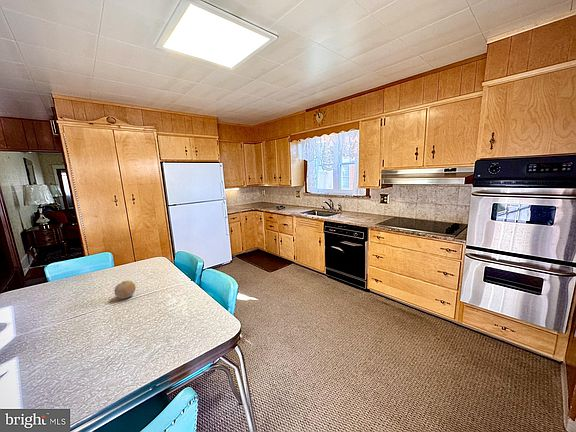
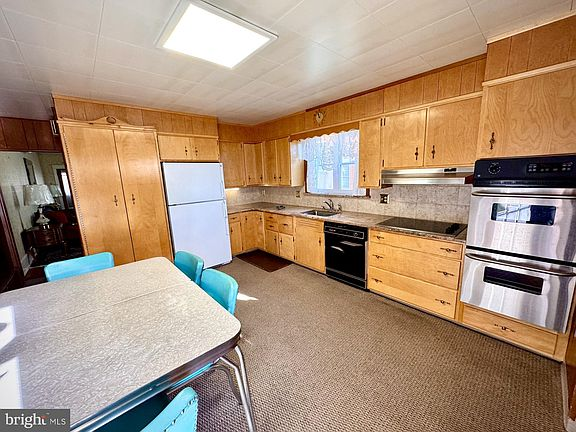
- fruit [113,280,137,300]
